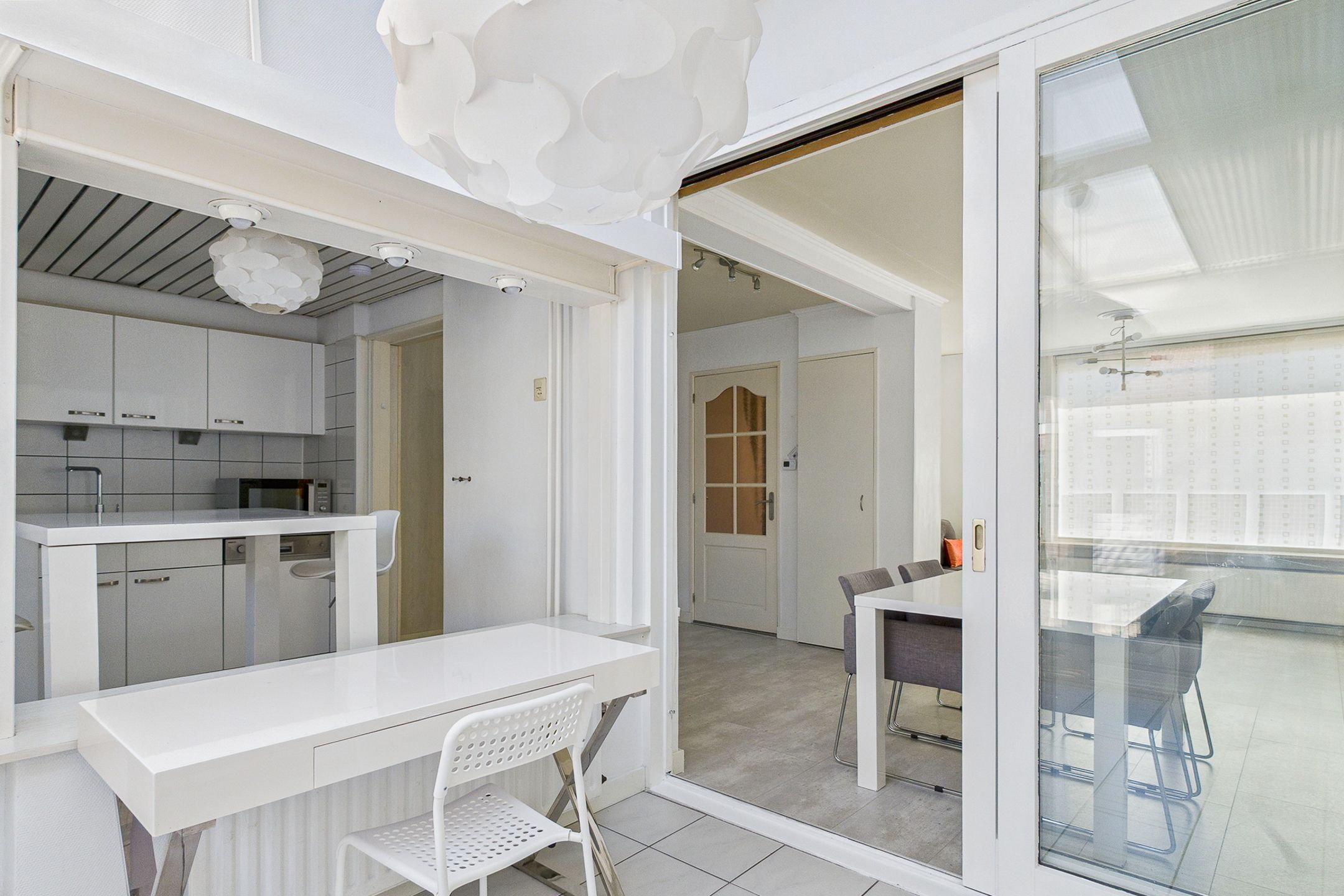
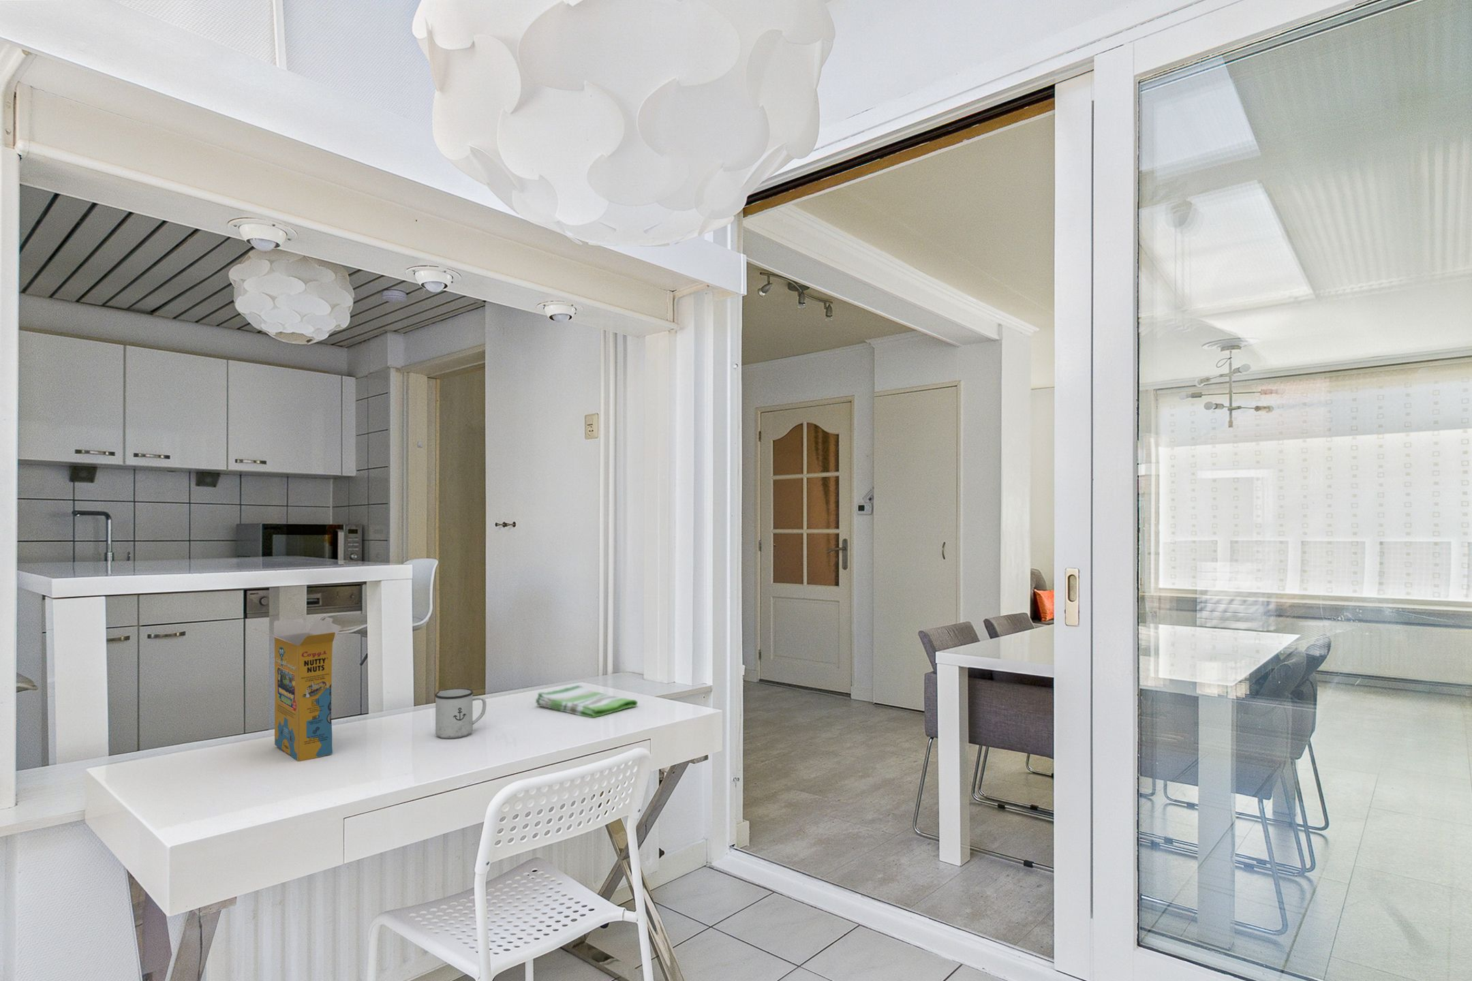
+ mug [434,688,486,739]
+ dish towel [534,684,639,718]
+ cereal box [253,616,342,762]
